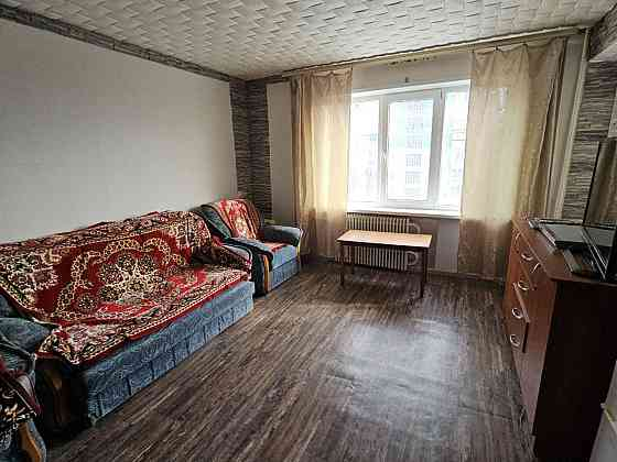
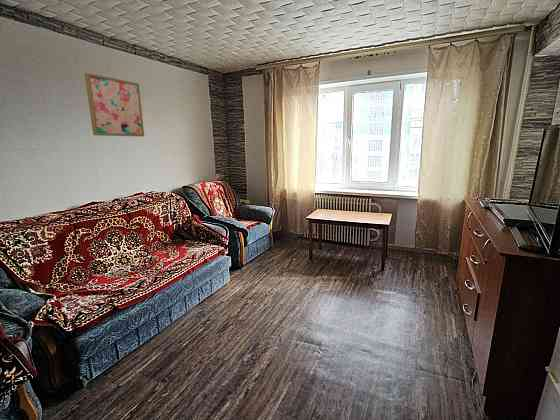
+ wall art [84,72,145,137]
